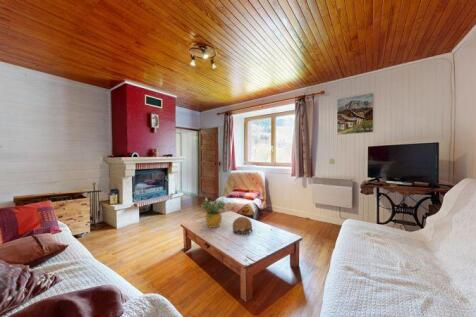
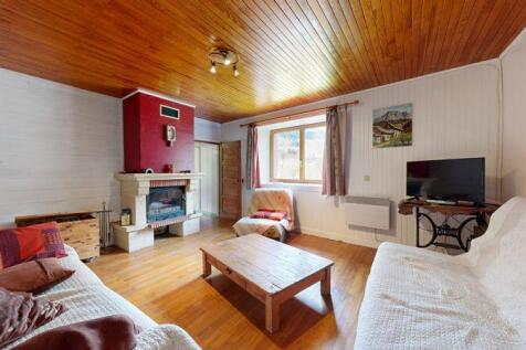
- decorative bowl [232,216,253,235]
- potted flower [199,196,228,229]
